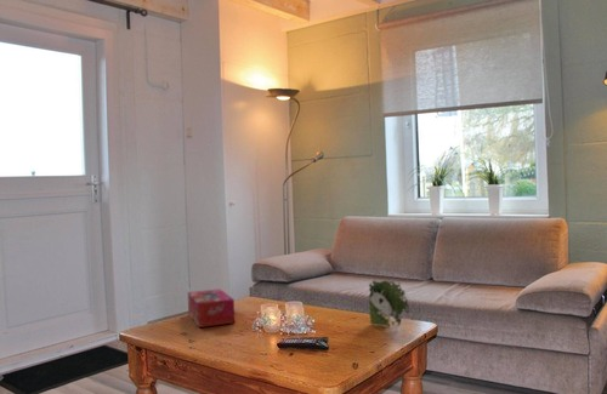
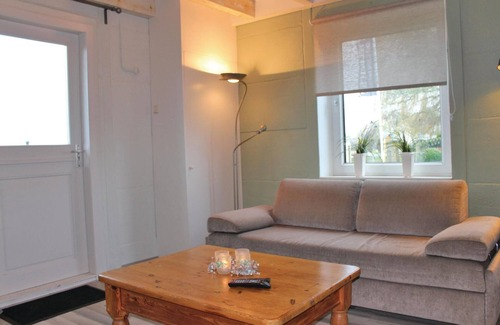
- tissue box [187,287,236,329]
- succulent plant [368,279,410,329]
